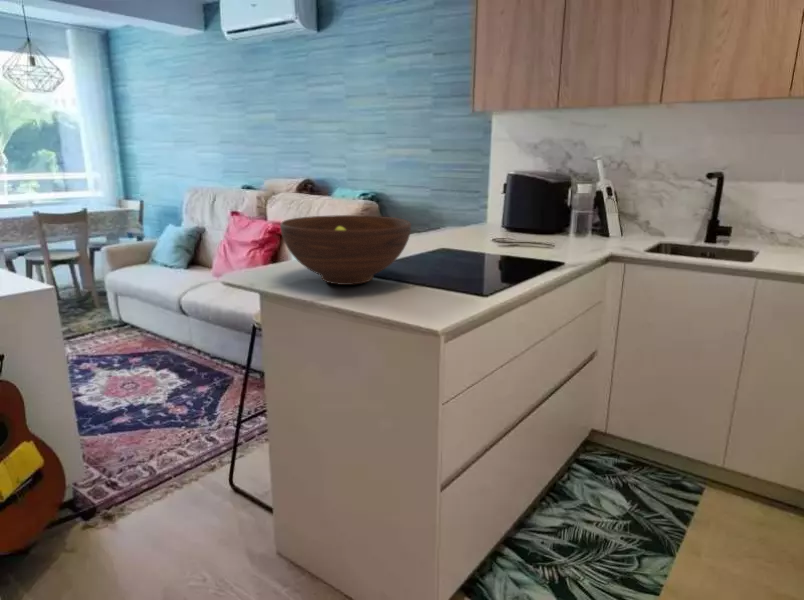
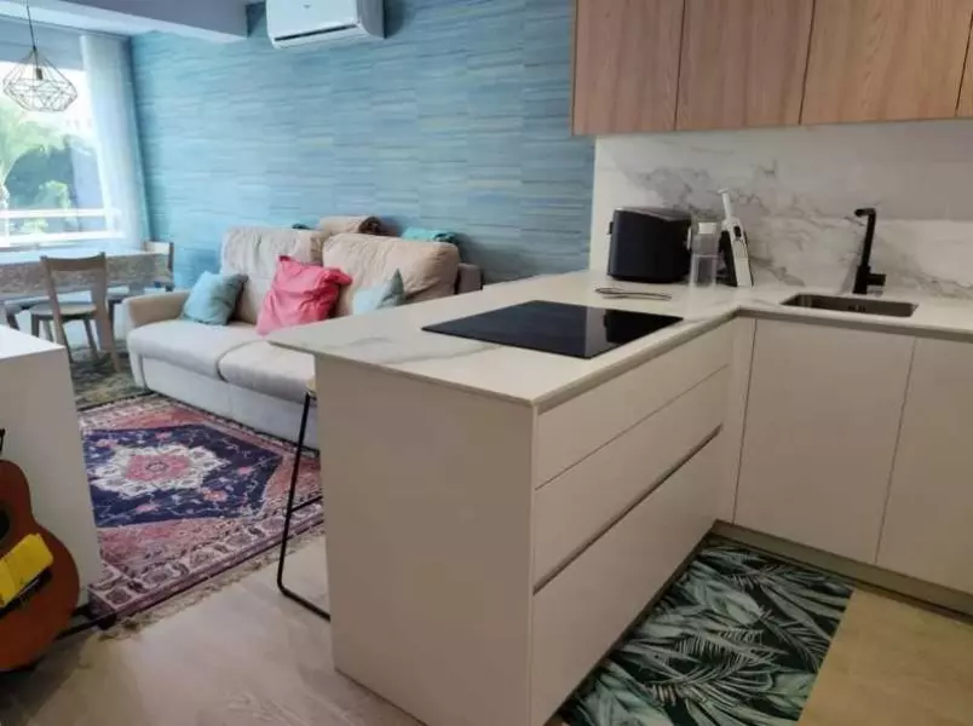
- fruit bowl [279,214,412,286]
